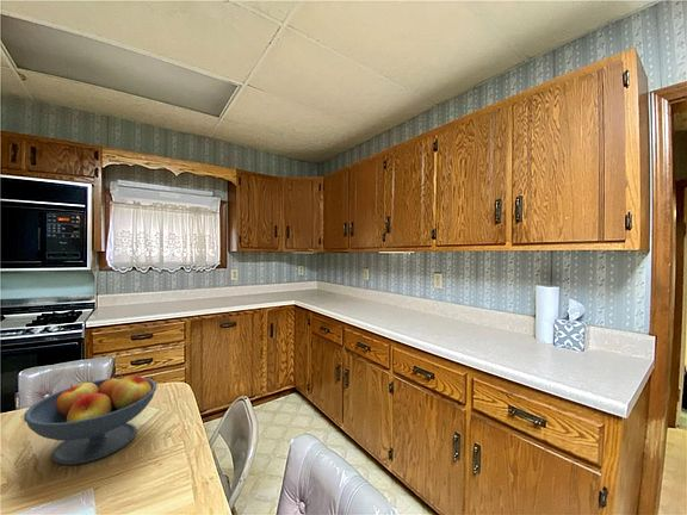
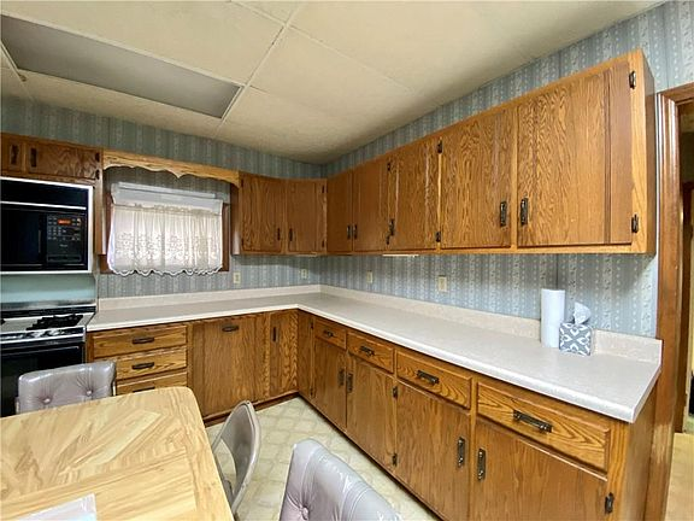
- fruit bowl [23,373,157,466]
